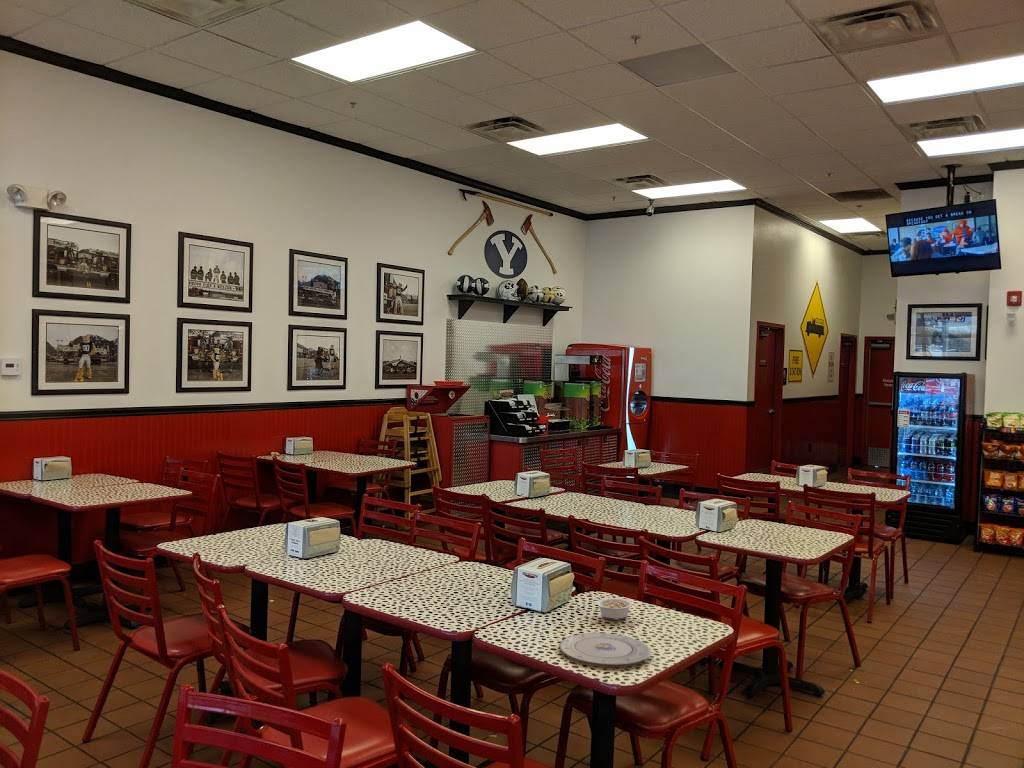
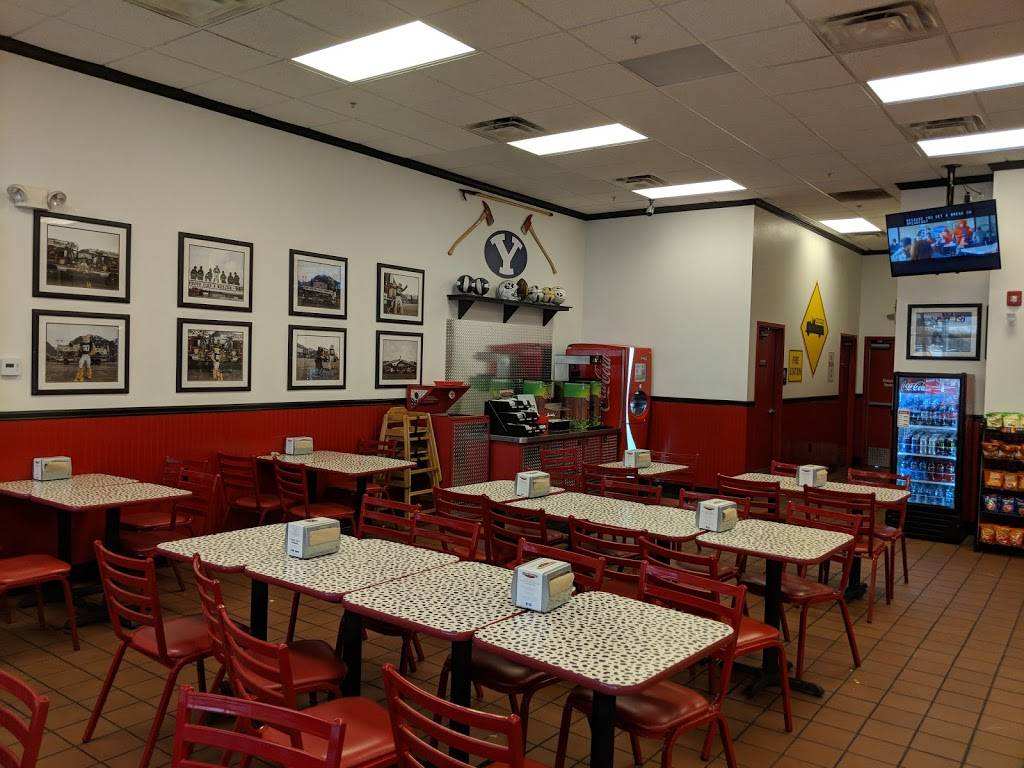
- plate [558,632,652,668]
- legume [589,597,634,621]
